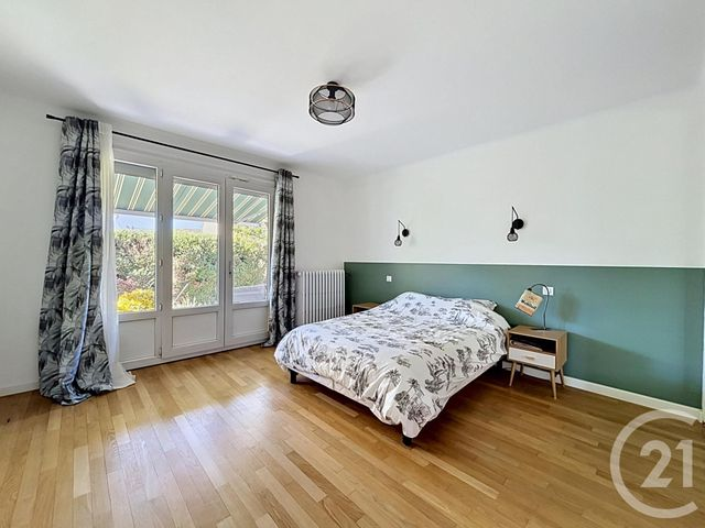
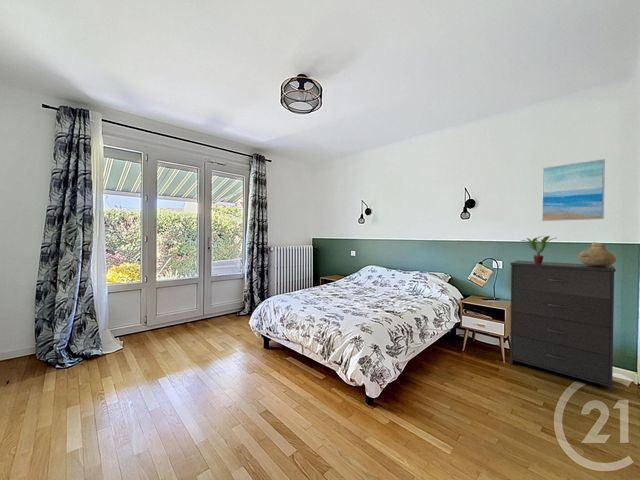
+ ceramic vessel [577,241,617,267]
+ potted plant [520,235,556,264]
+ dresser [509,259,617,394]
+ wall art [541,158,606,222]
